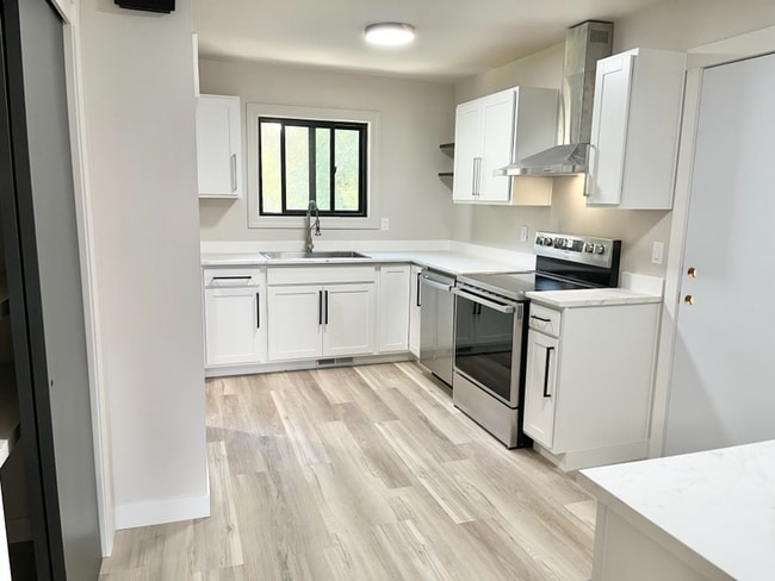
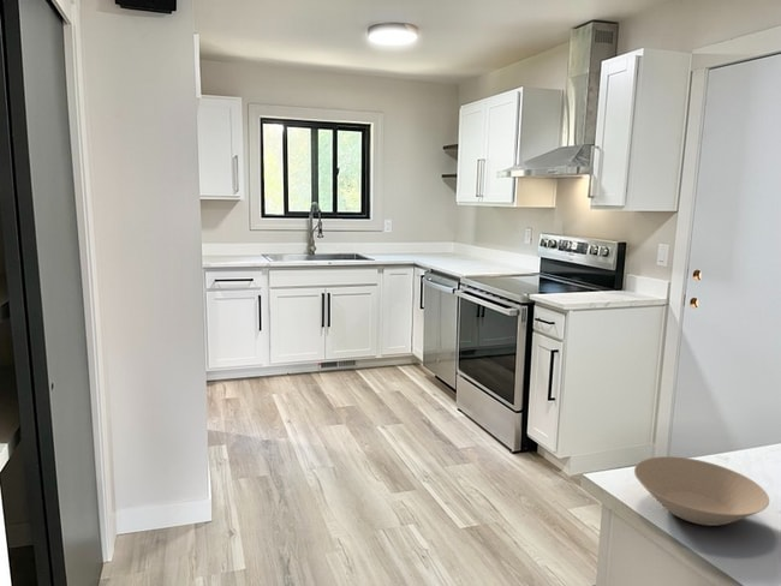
+ bowl [633,455,770,527]
